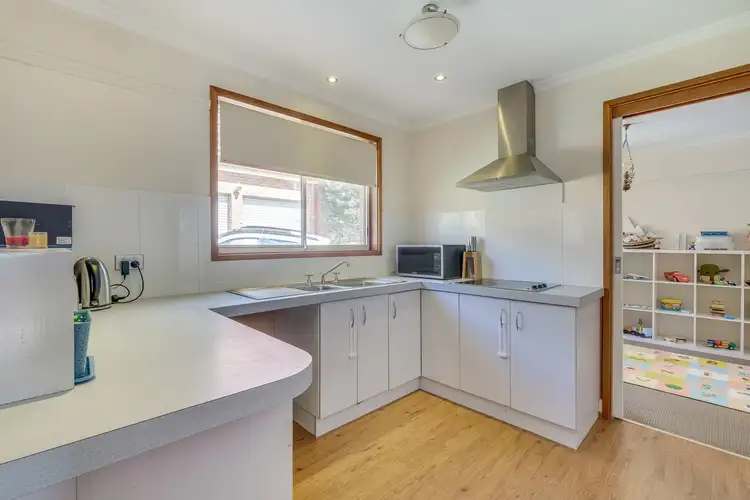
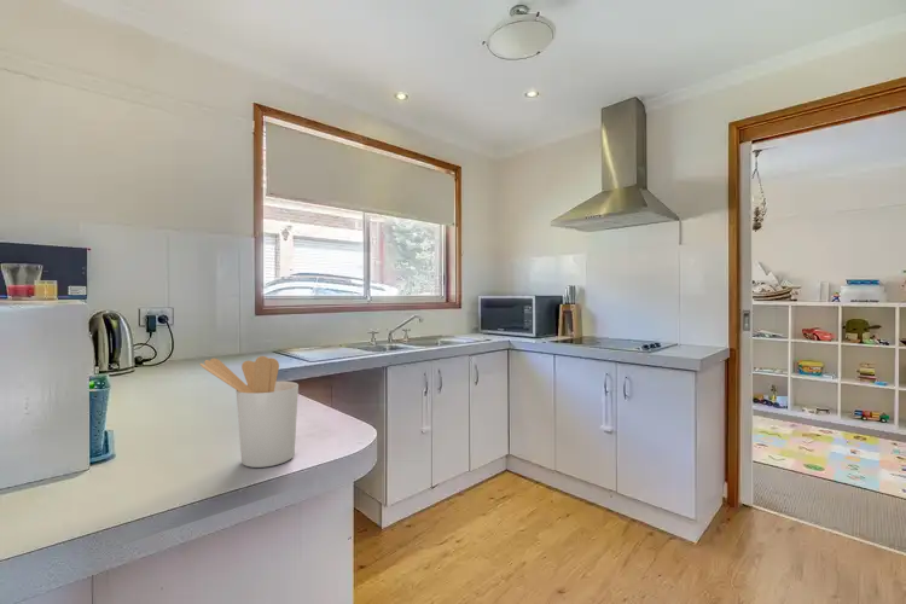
+ utensil holder [198,355,300,469]
